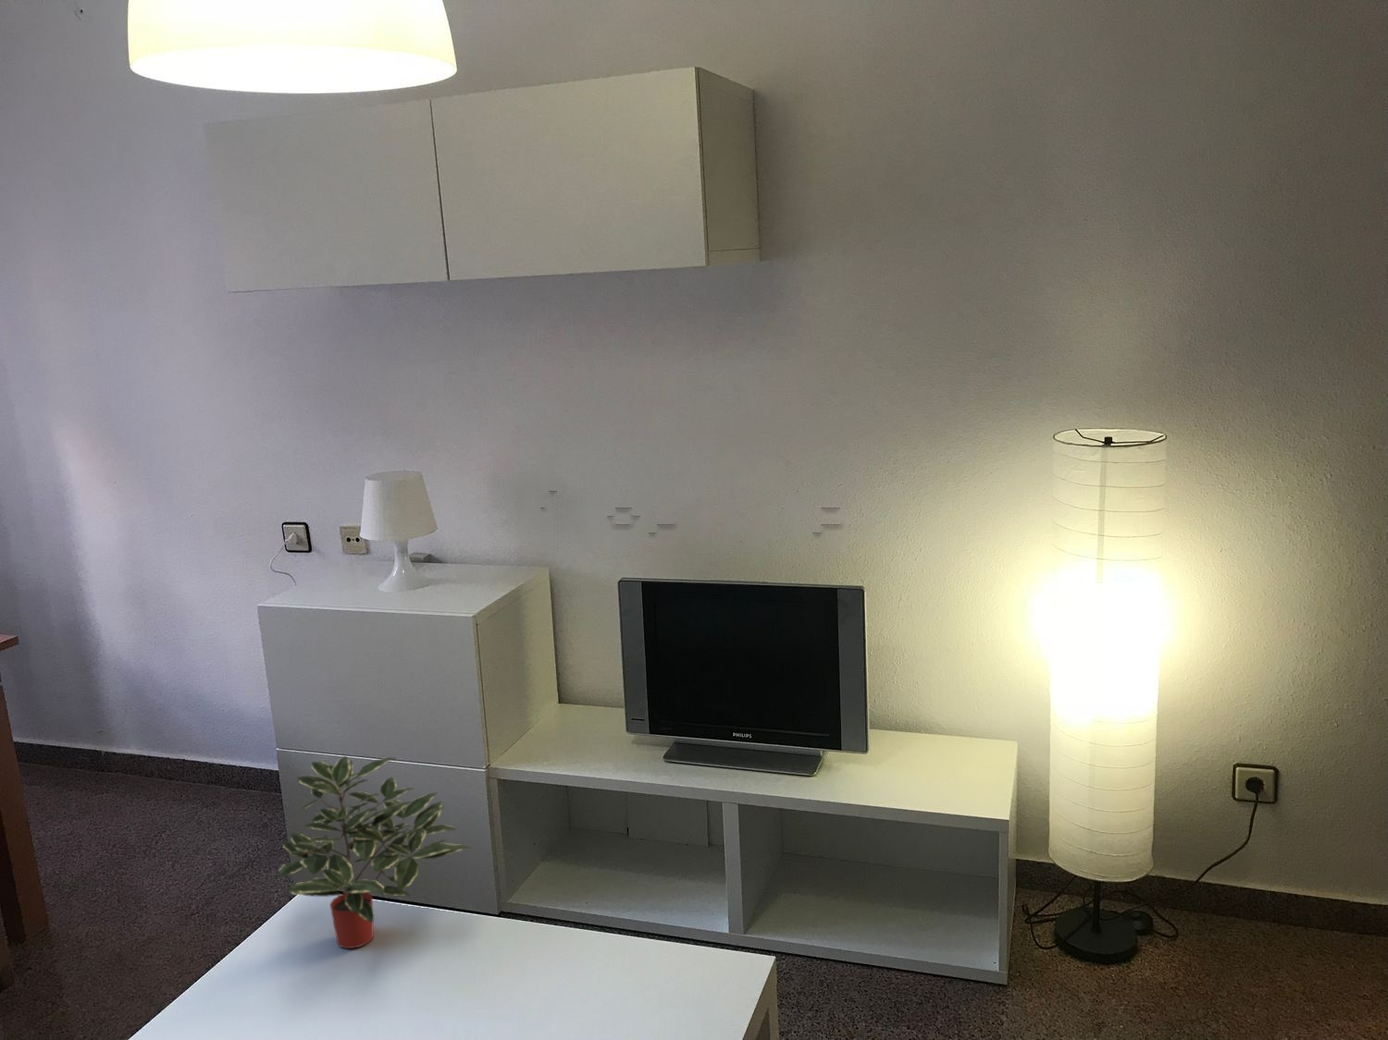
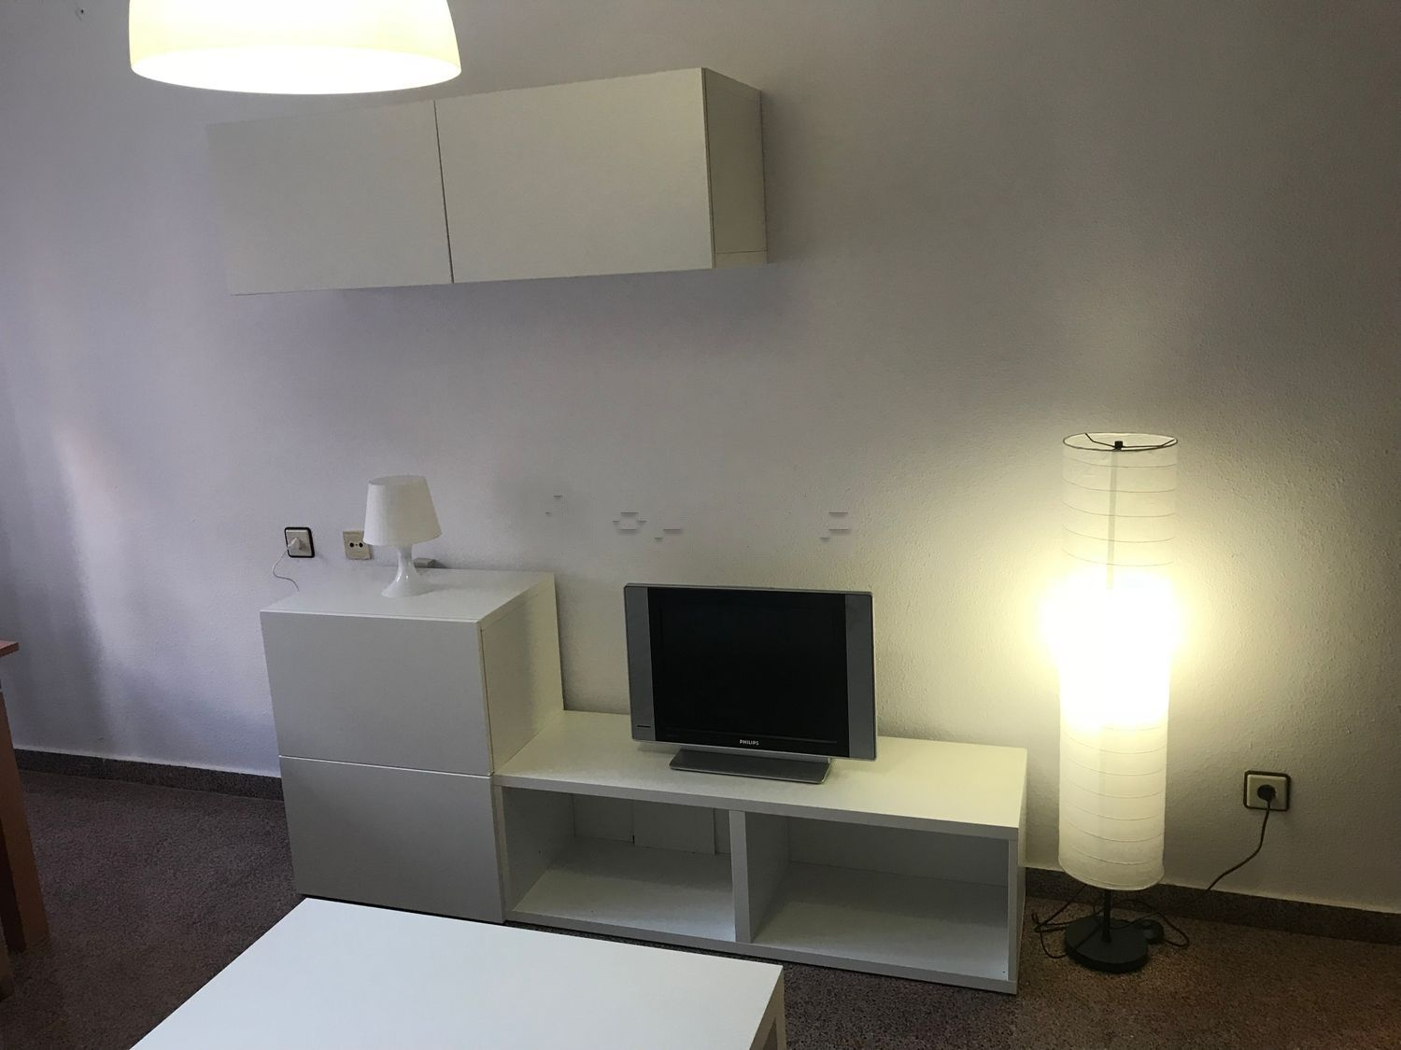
- potted plant [278,755,471,949]
